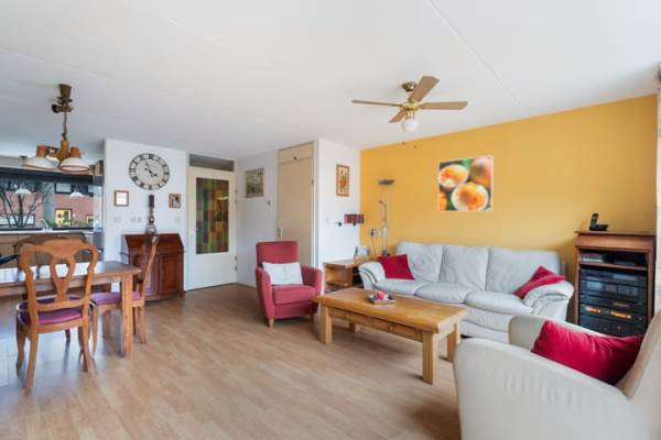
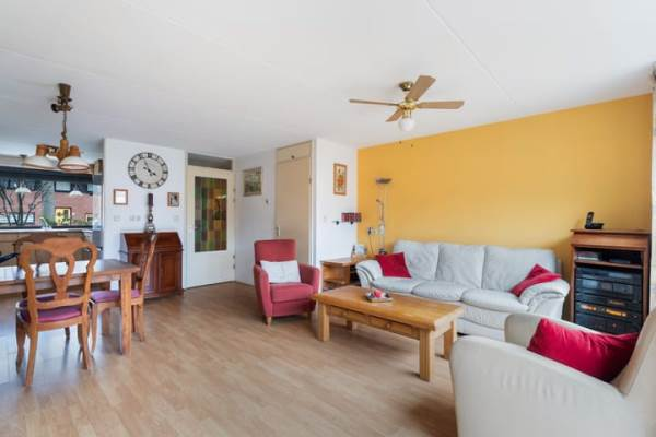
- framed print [437,154,494,212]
